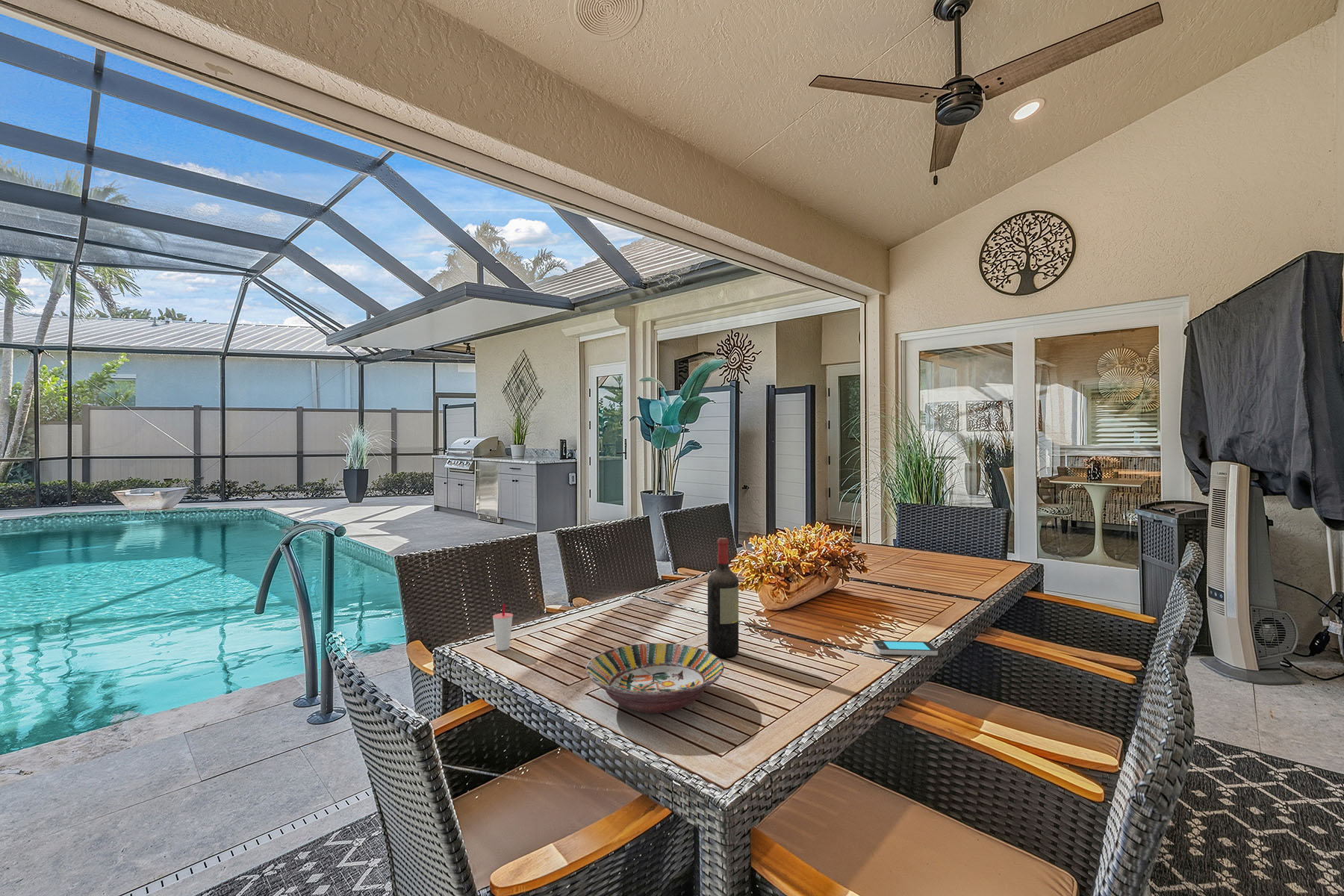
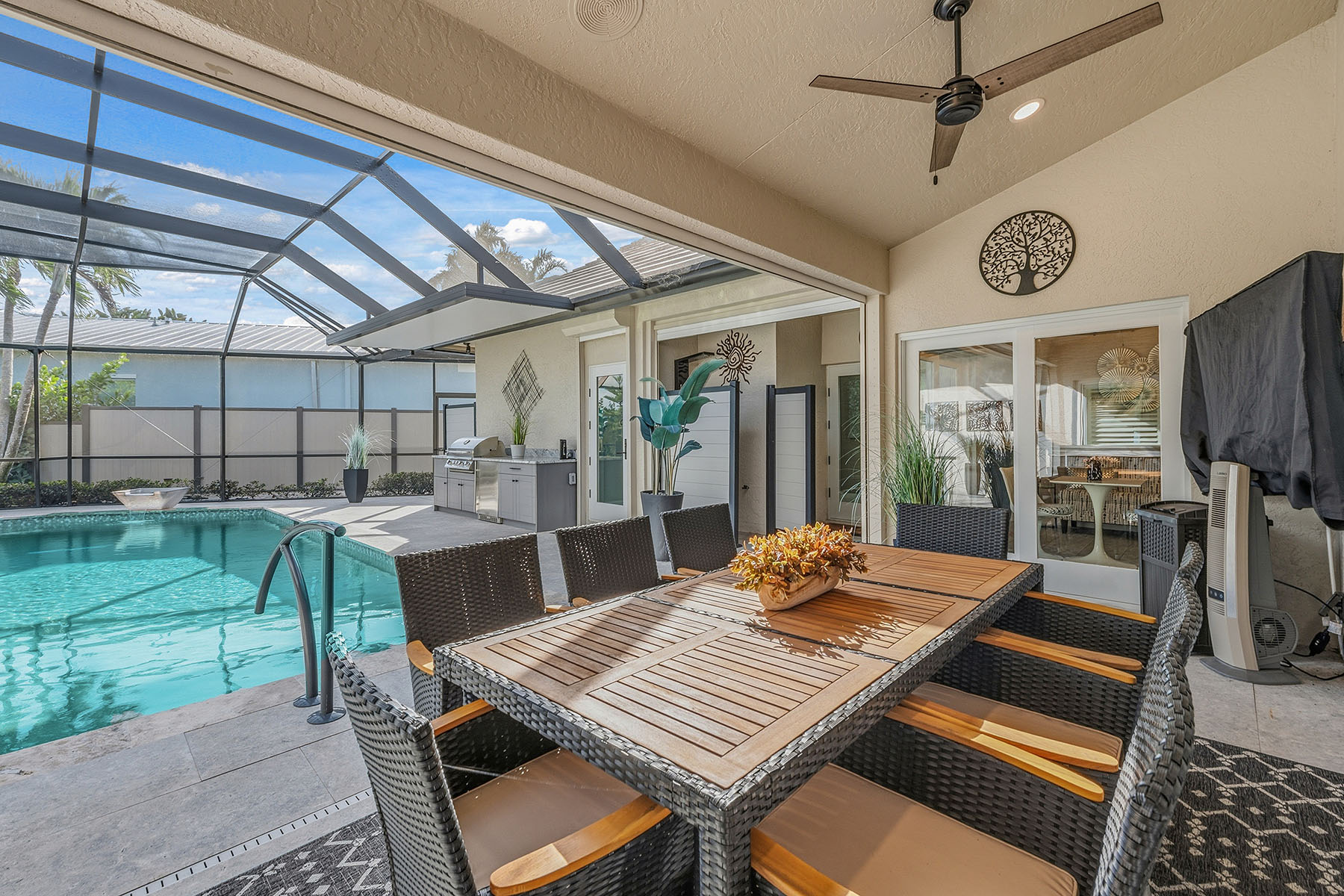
- cup [492,603,514,651]
- serving bowl [585,642,725,714]
- smartphone [872,640,939,656]
- wine bottle [707,537,739,658]
